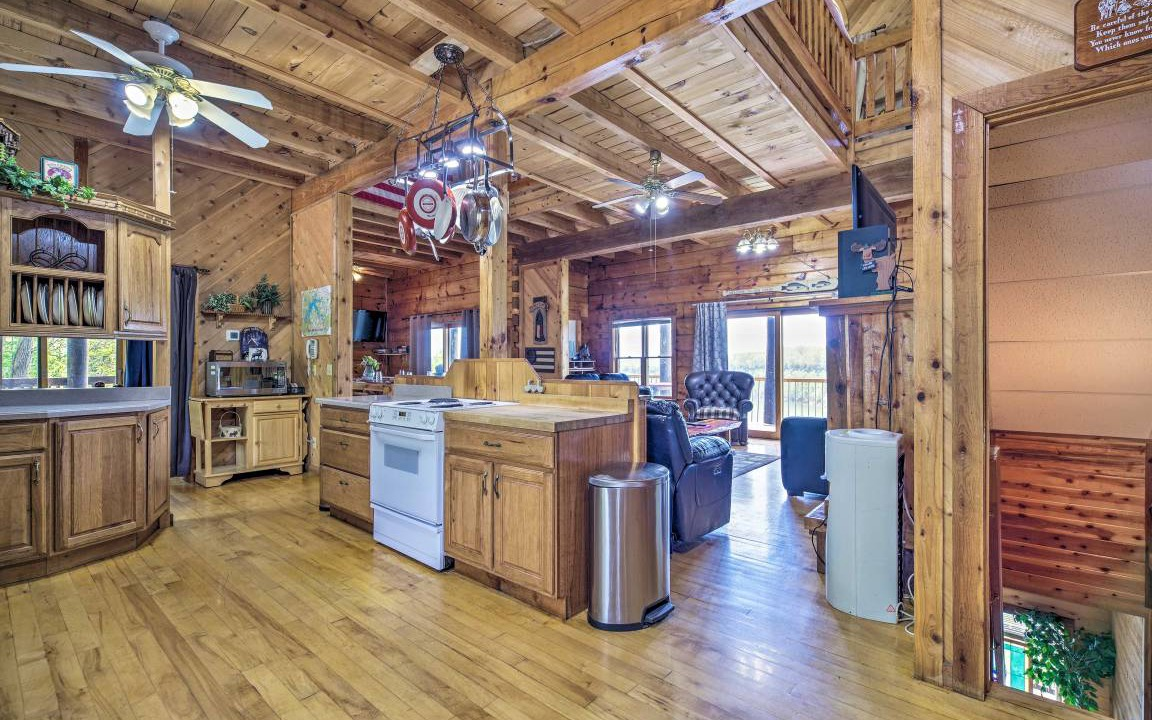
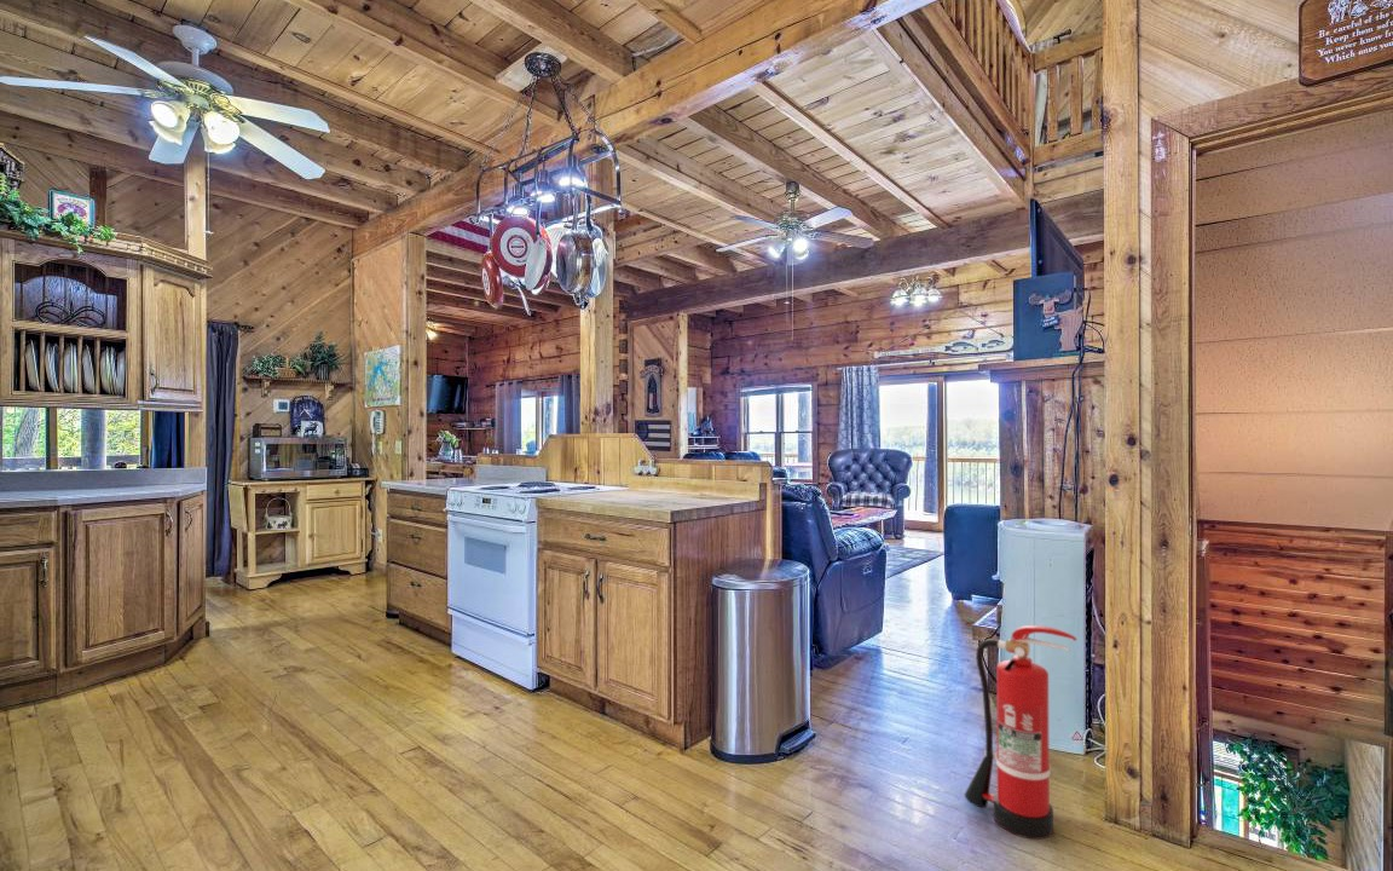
+ fire extinguisher [964,624,1077,841]
